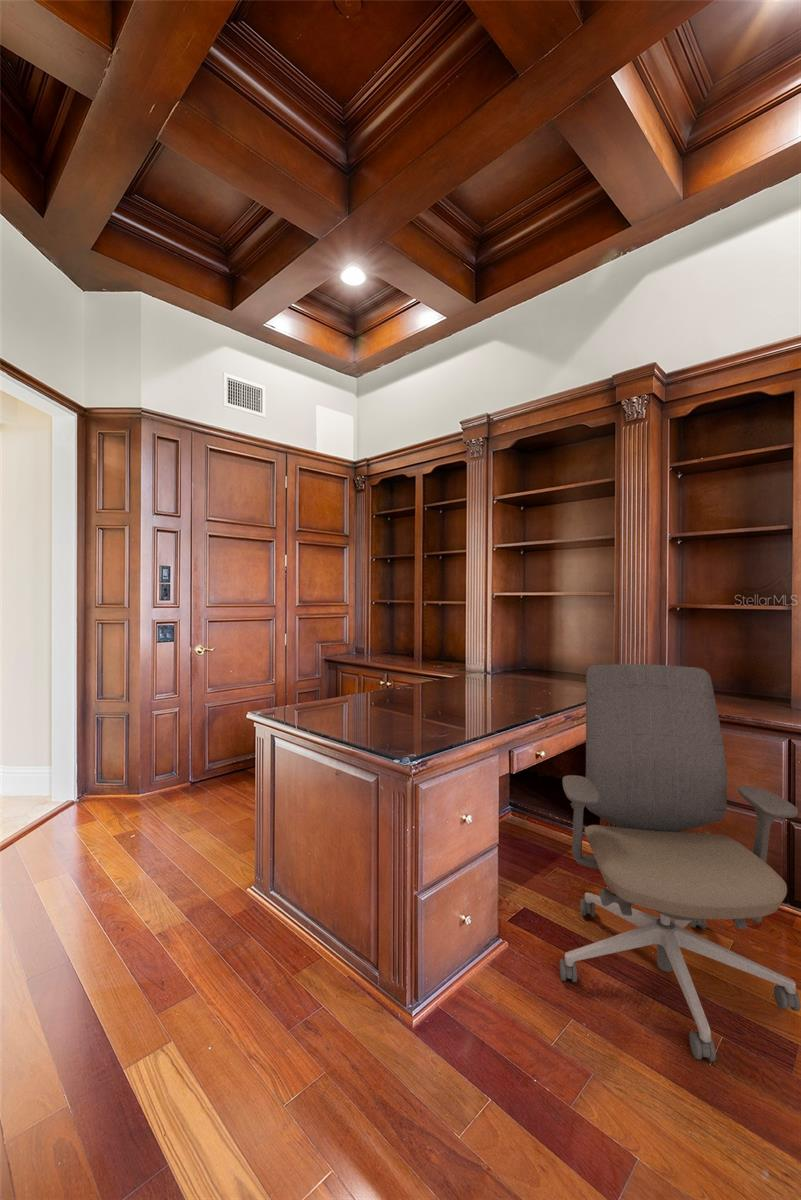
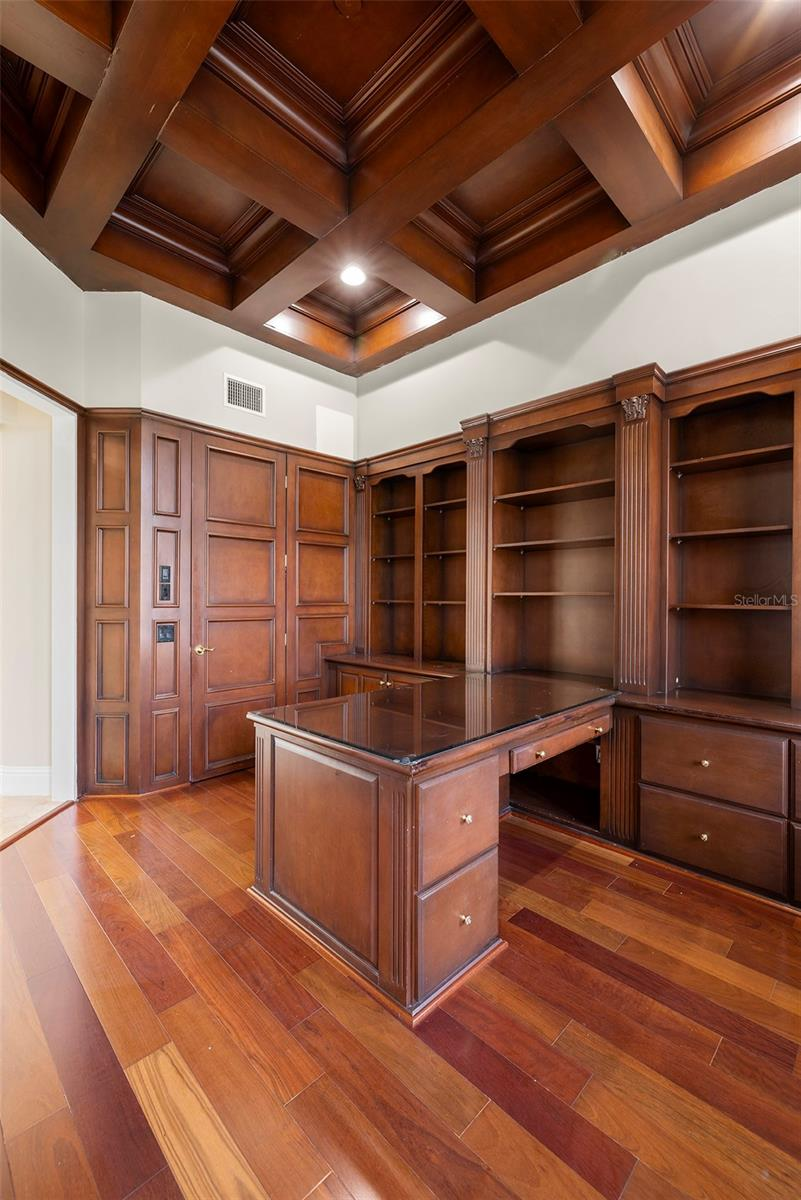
- office chair [559,663,801,1062]
